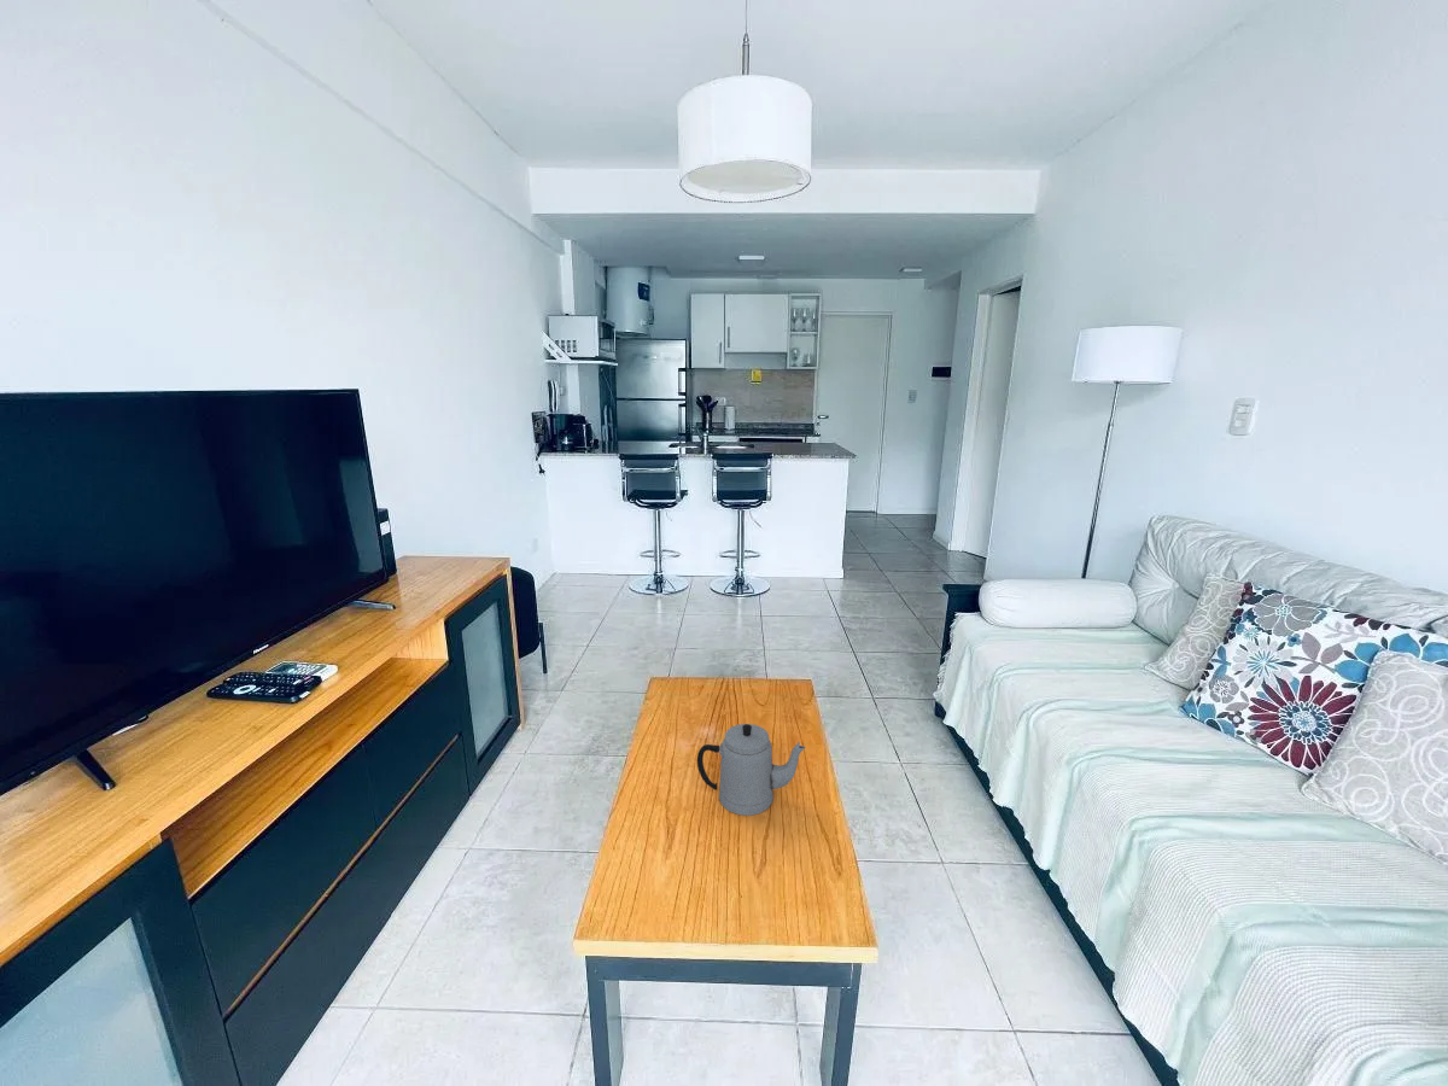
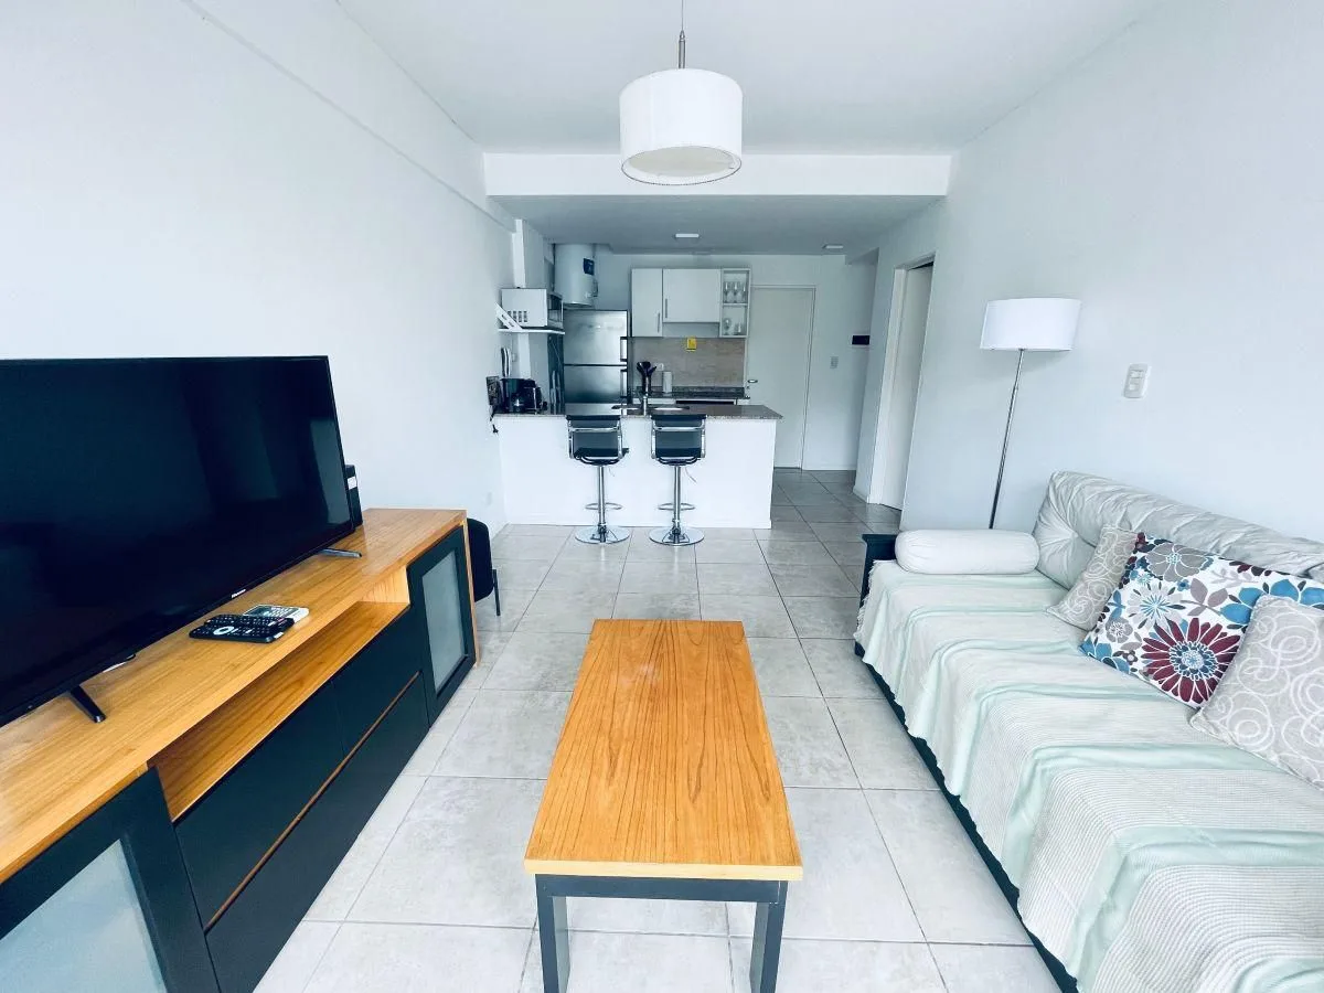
- teapot [696,723,806,817]
